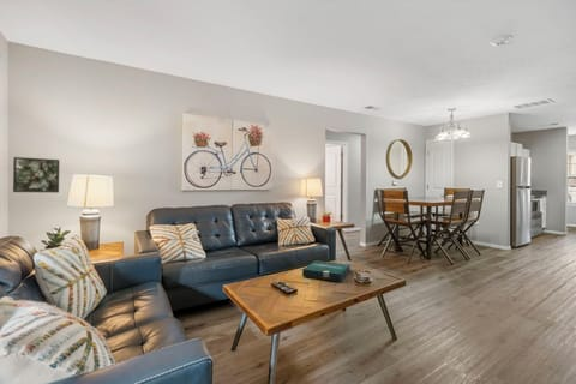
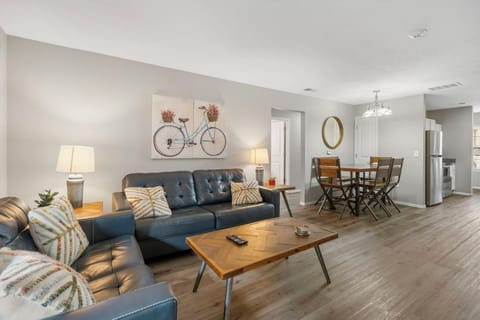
- pizza box [301,259,352,283]
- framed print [12,156,60,193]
